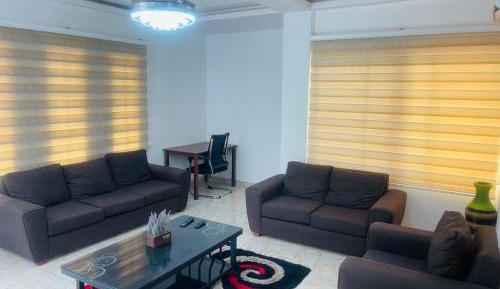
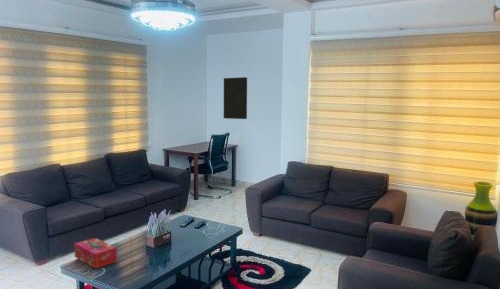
+ wall art [223,76,248,120]
+ tissue box [73,237,118,270]
